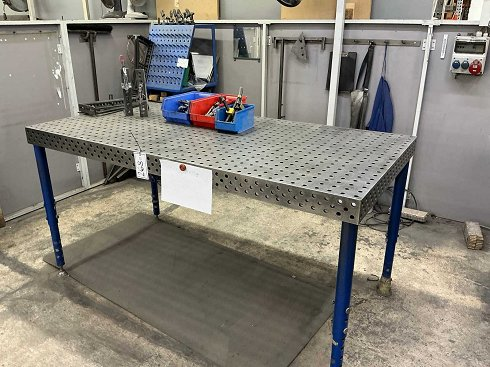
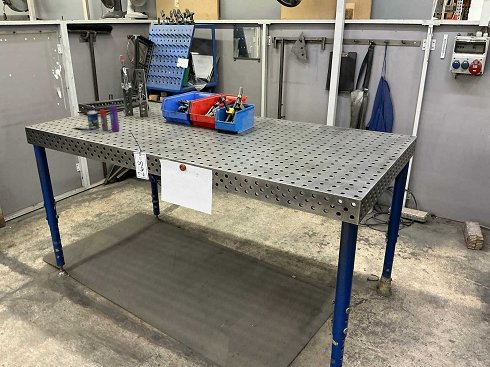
+ spray can [73,103,120,133]
